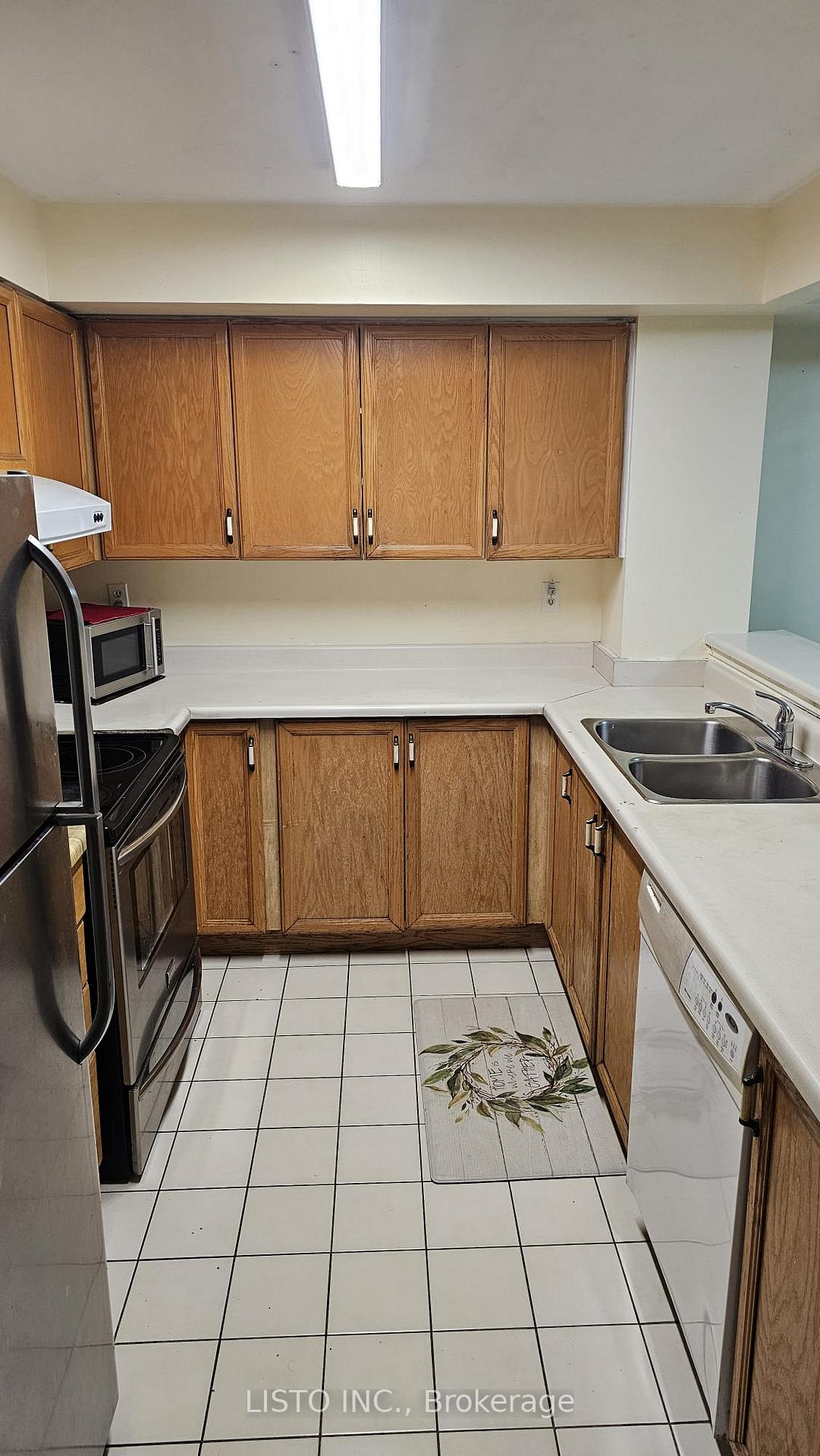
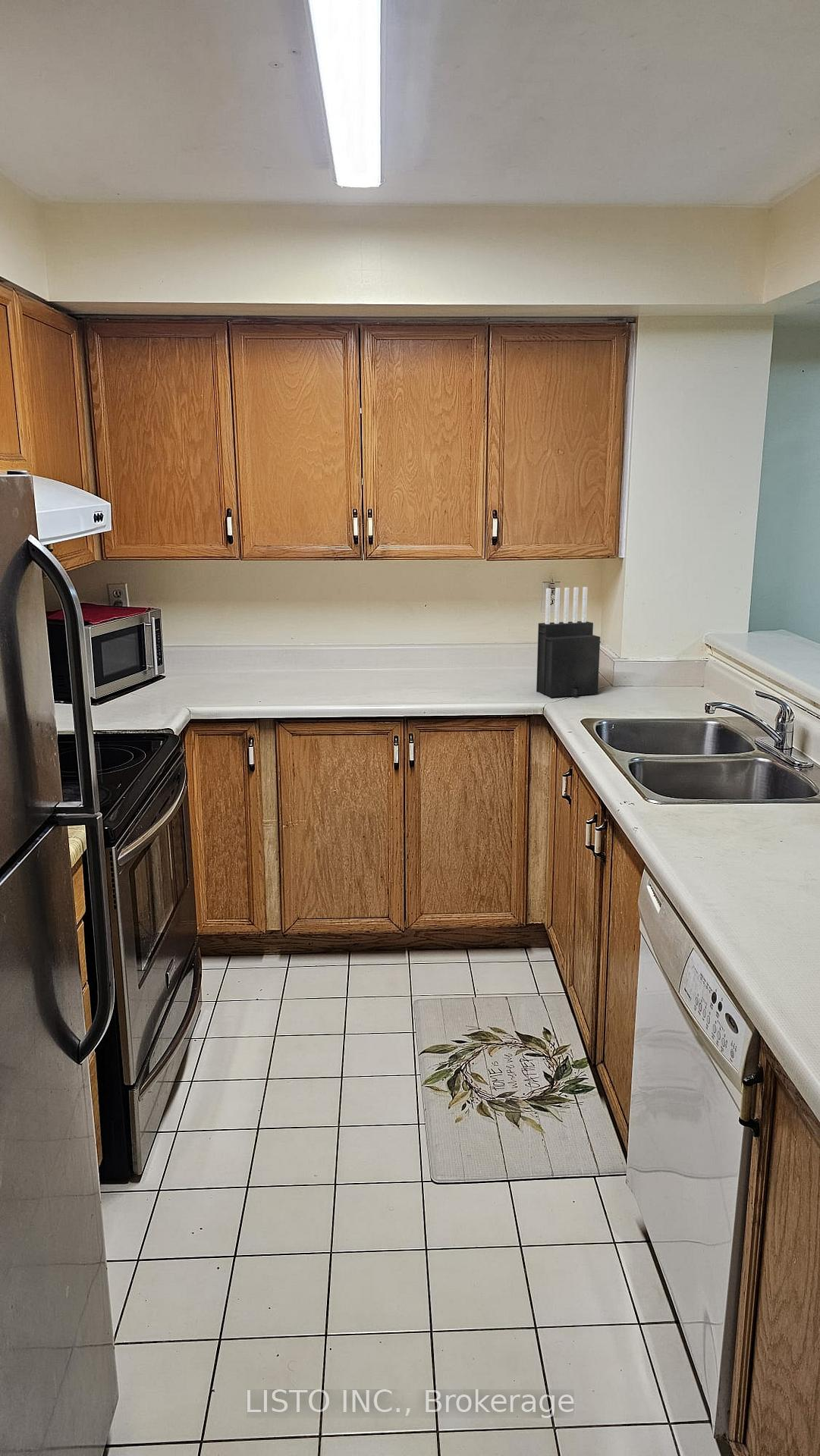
+ knife block [536,586,601,698]
